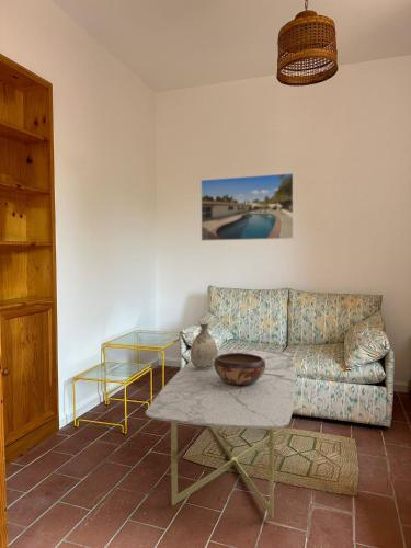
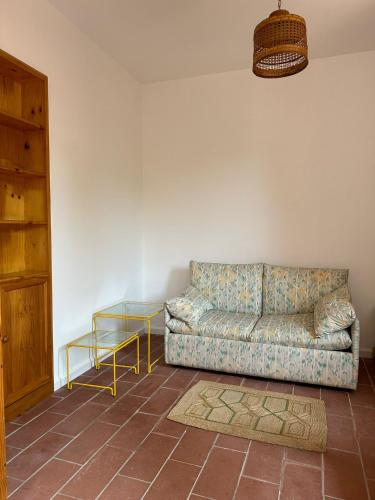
- decorative bowl [214,353,265,386]
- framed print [199,172,295,242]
- coffee table [145,349,297,520]
- vase [190,321,218,369]
